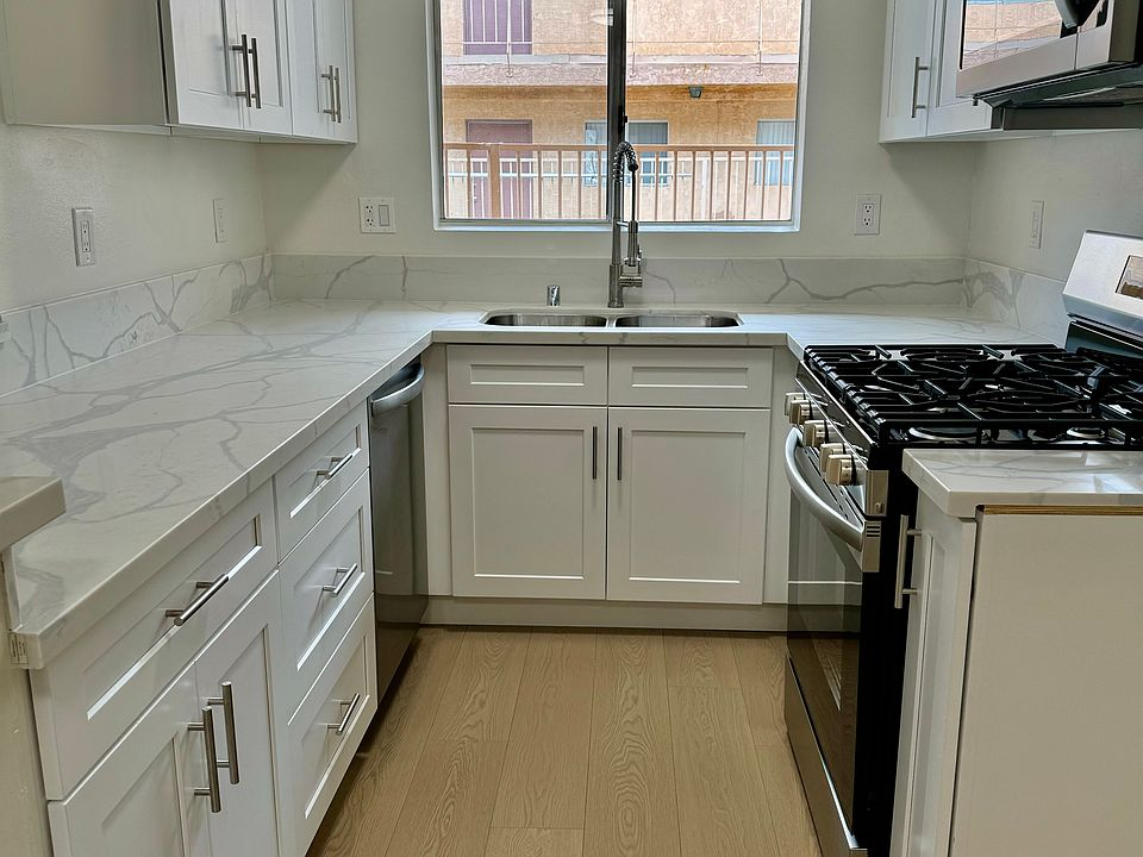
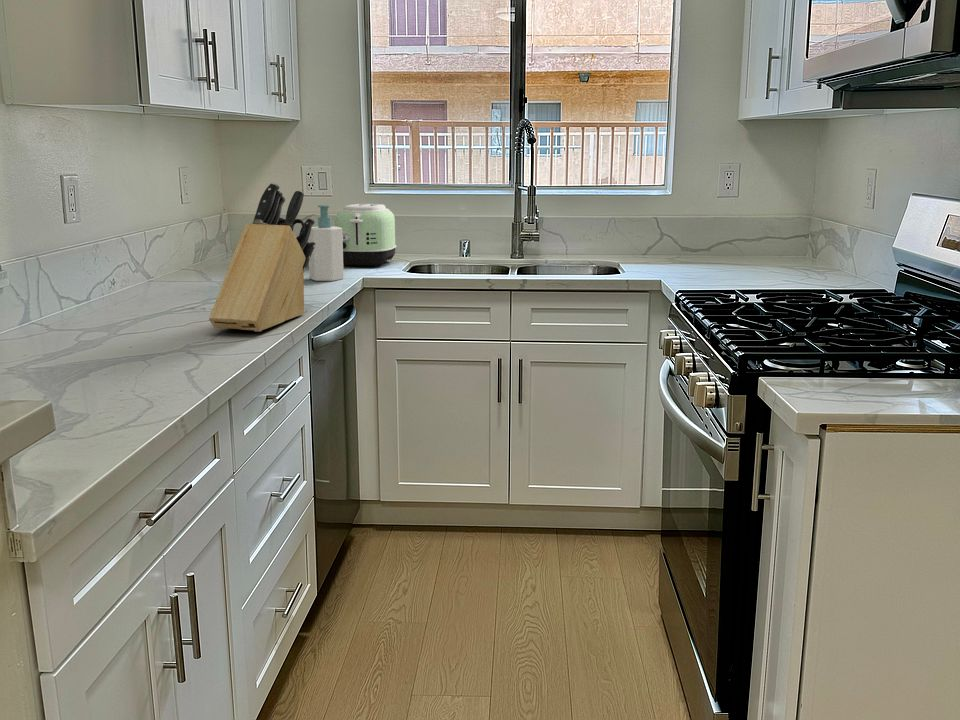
+ knife block [208,182,315,333]
+ toaster [334,203,397,267]
+ soap bottle [308,204,345,282]
